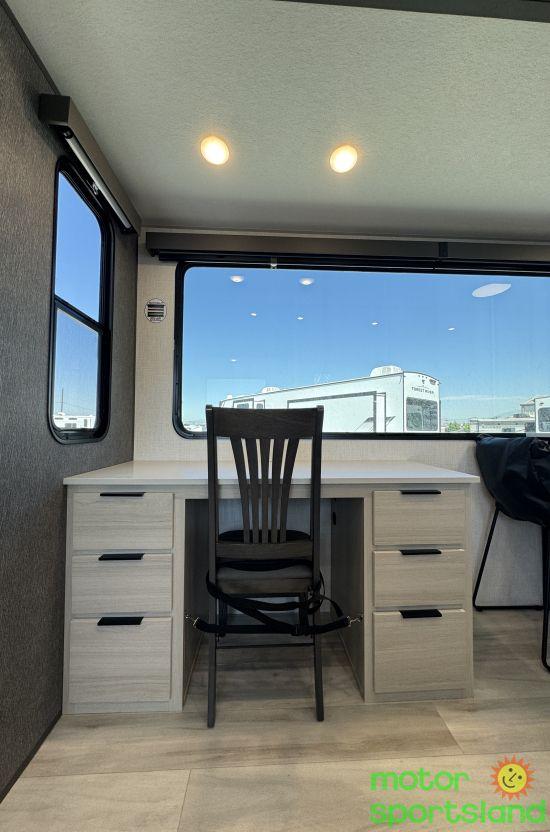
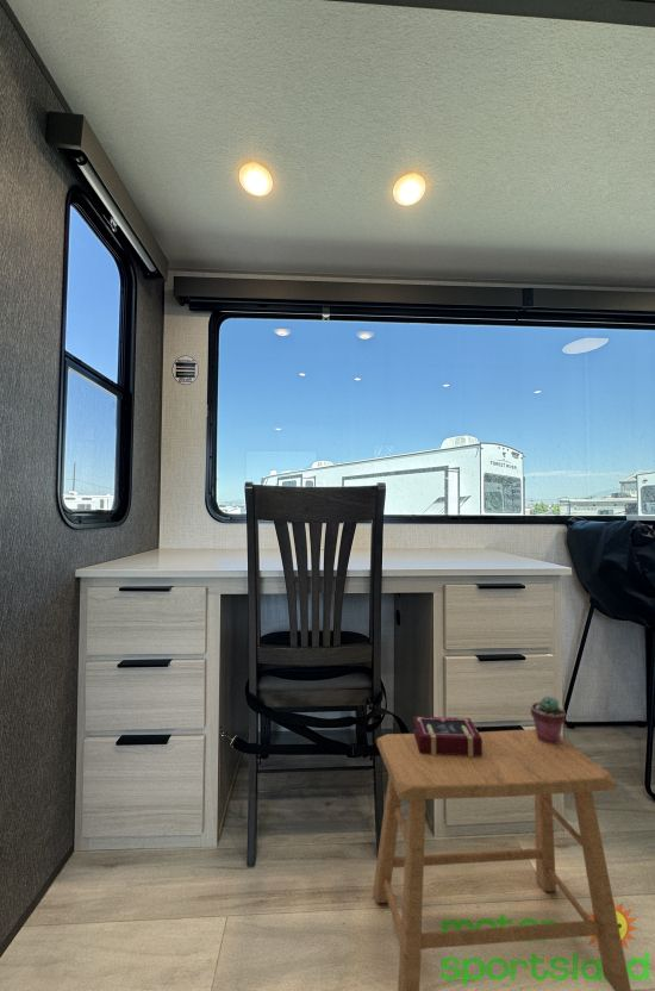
+ stool [372,728,632,991]
+ book [412,715,482,756]
+ potted succulent [530,696,567,744]
